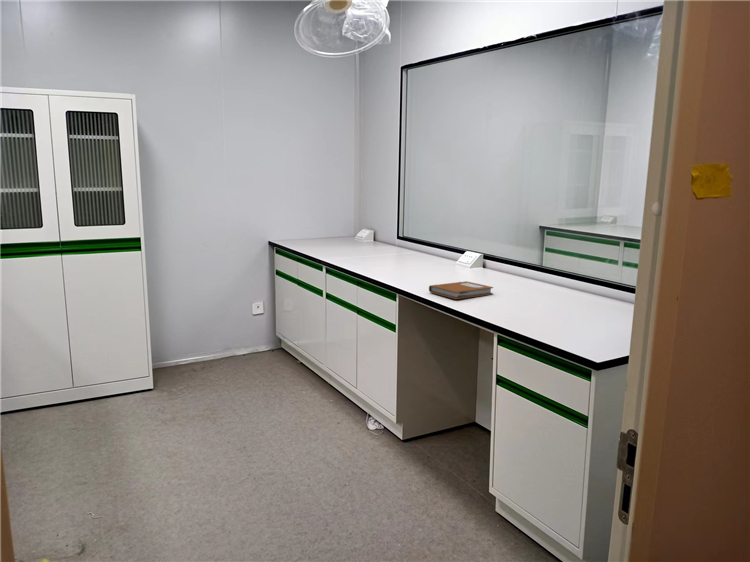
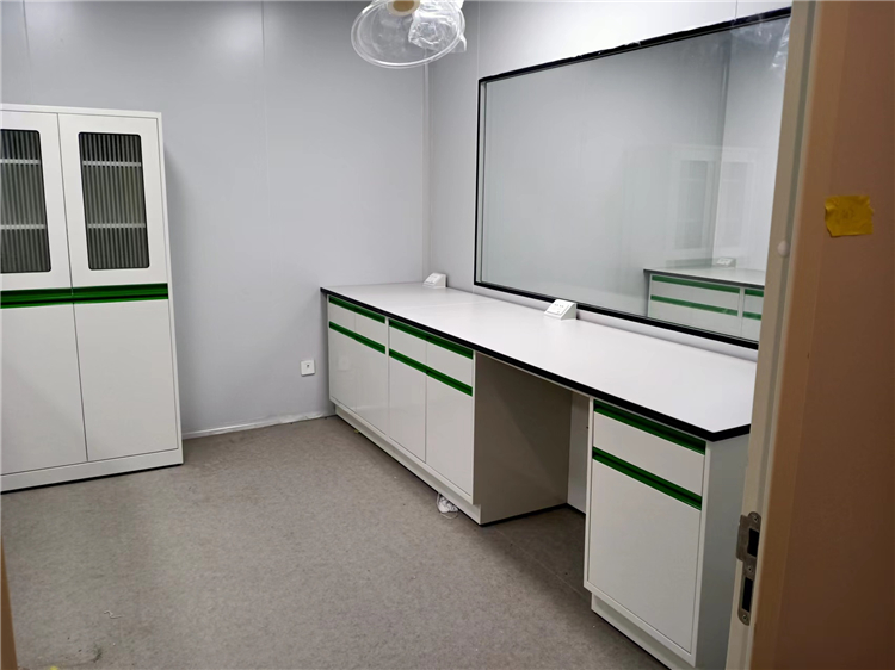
- notebook [428,280,494,300]
